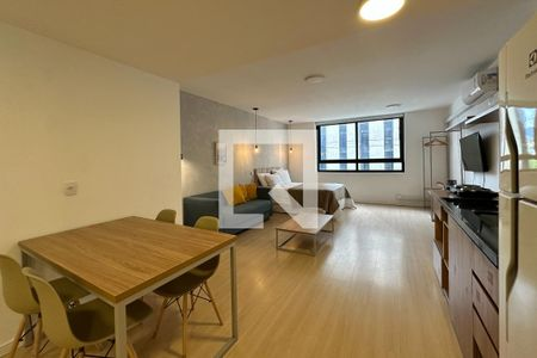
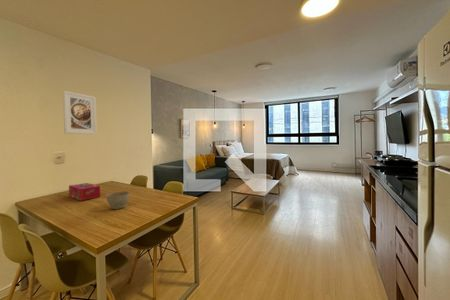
+ planter bowl [105,190,131,210]
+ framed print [62,90,98,136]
+ tissue box [68,182,101,202]
